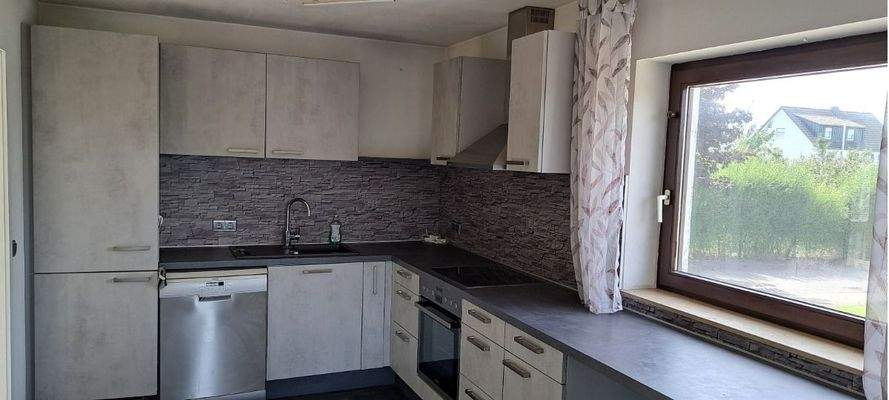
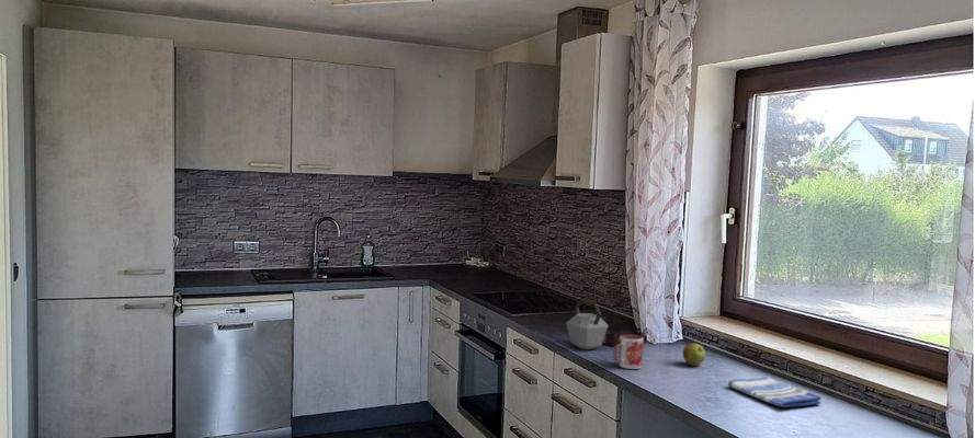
+ apple [682,342,706,367]
+ kettle [565,298,632,350]
+ dish towel [727,374,823,408]
+ mug [612,334,645,370]
